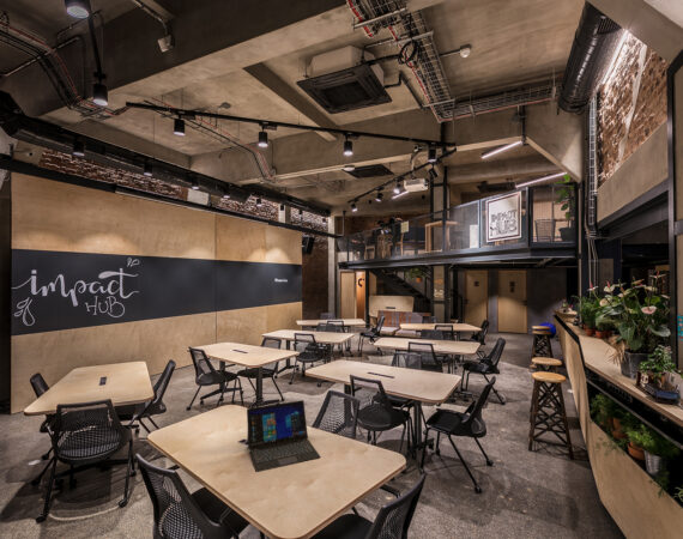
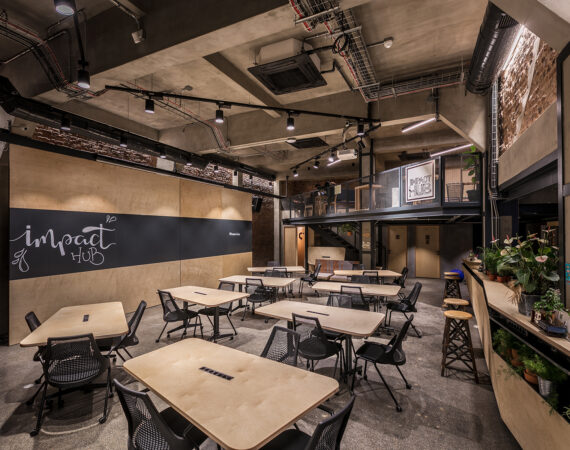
- laptop [246,399,321,473]
